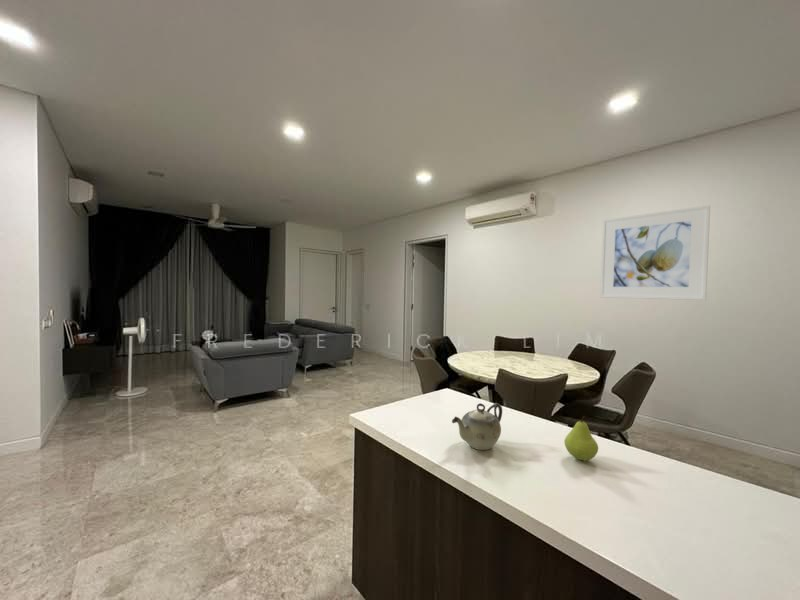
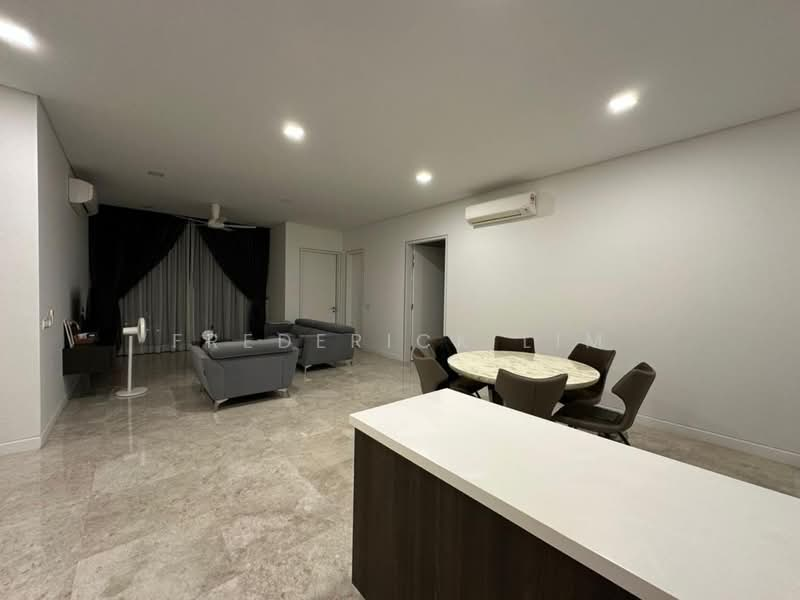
- fruit [563,415,599,461]
- teapot [451,402,503,451]
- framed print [599,204,711,301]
